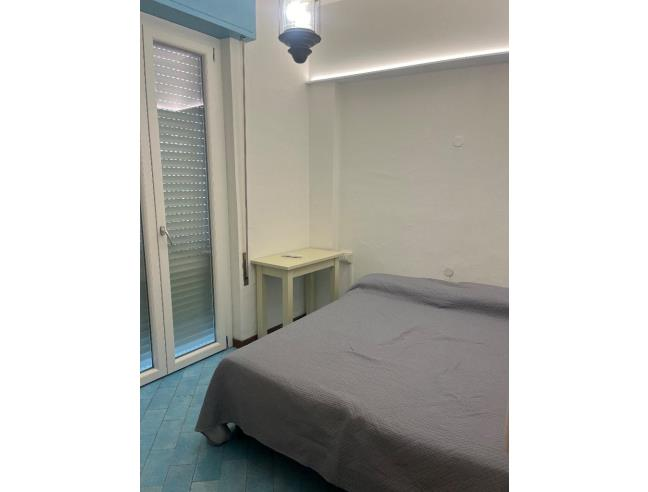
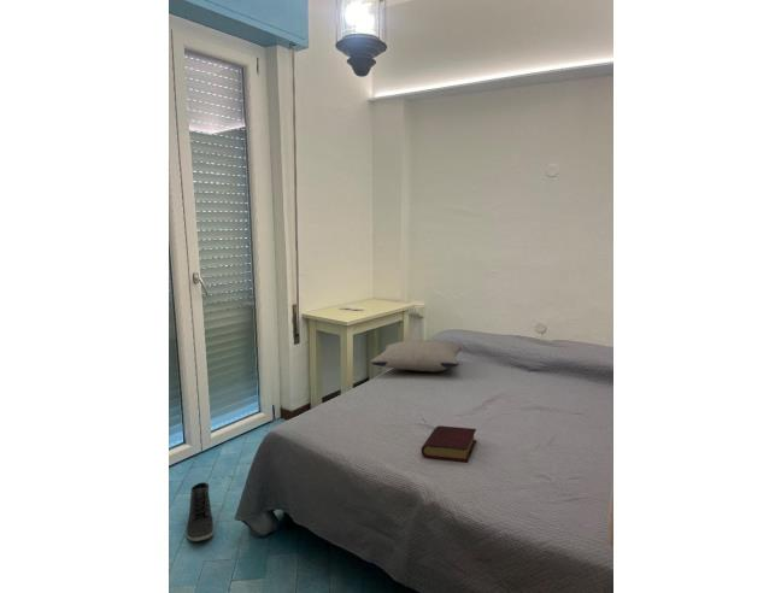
+ sneaker [186,481,215,542]
+ pillow [370,339,462,372]
+ book [421,424,477,463]
